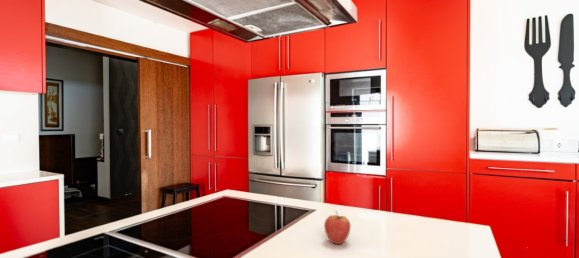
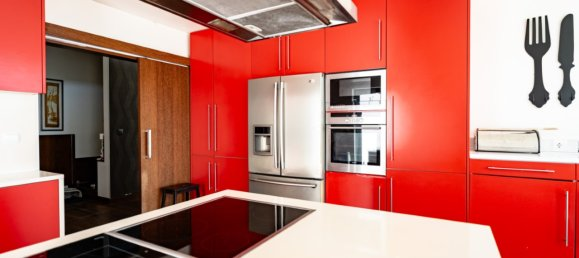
- fruit [323,210,351,245]
